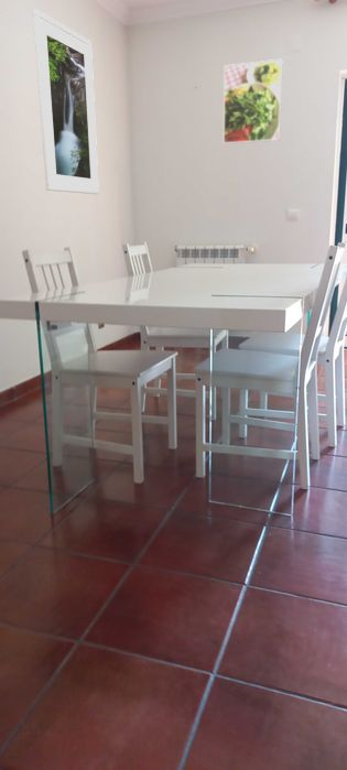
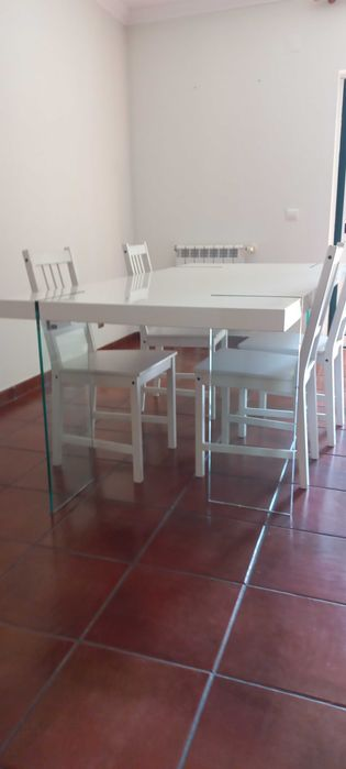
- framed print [32,9,100,195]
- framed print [223,58,283,145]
